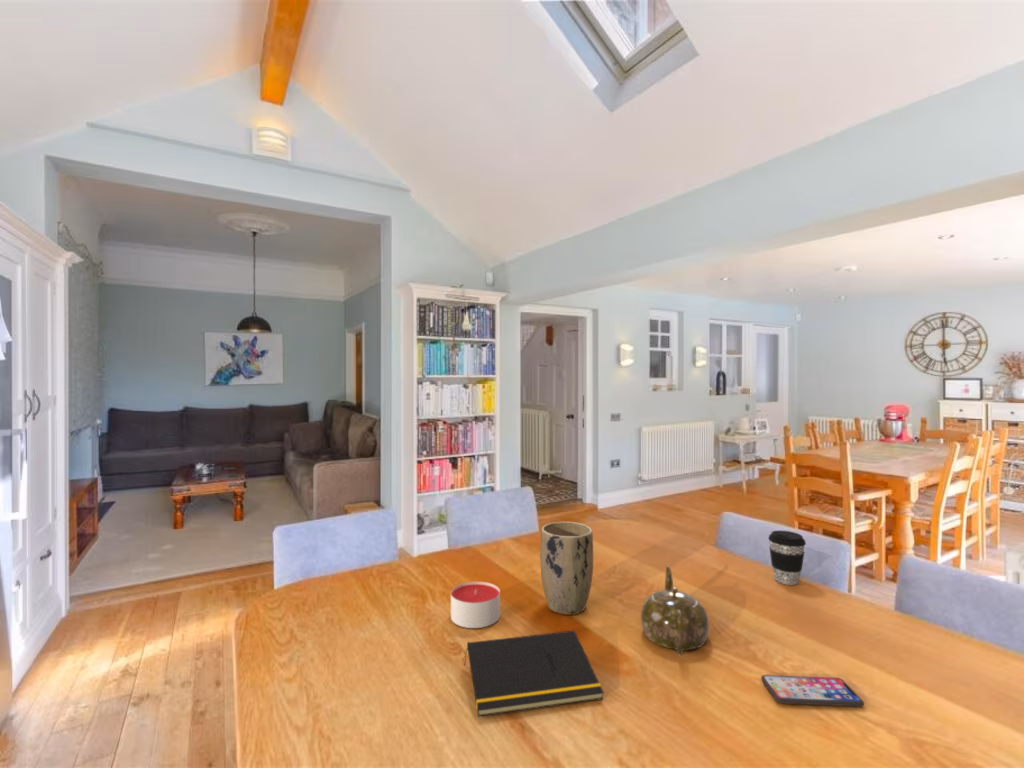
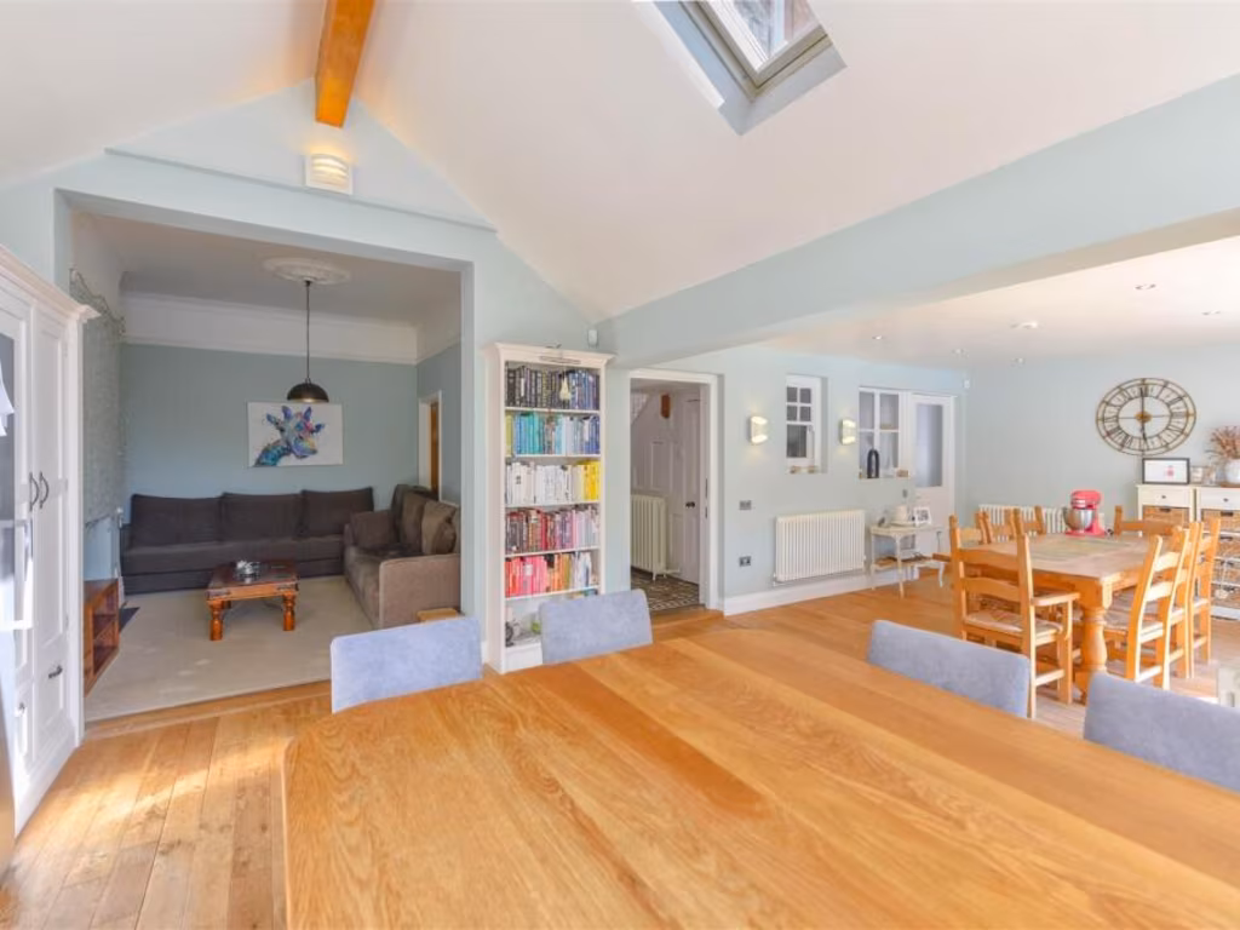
- smartphone [760,674,865,707]
- candle [450,581,501,629]
- teapot [640,564,710,657]
- notepad [463,630,605,718]
- coffee cup [767,529,807,586]
- plant pot [539,521,594,616]
